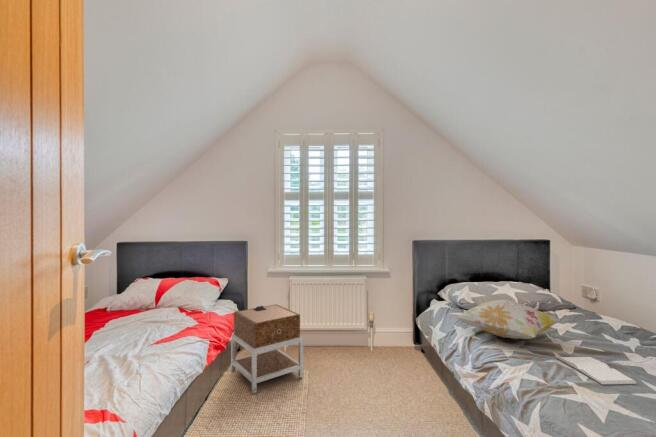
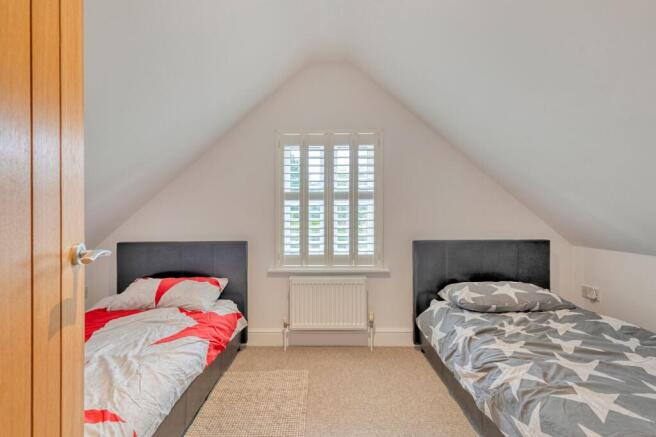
- decorative pillow [454,299,562,340]
- book [556,356,638,386]
- nightstand [230,303,304,395]
